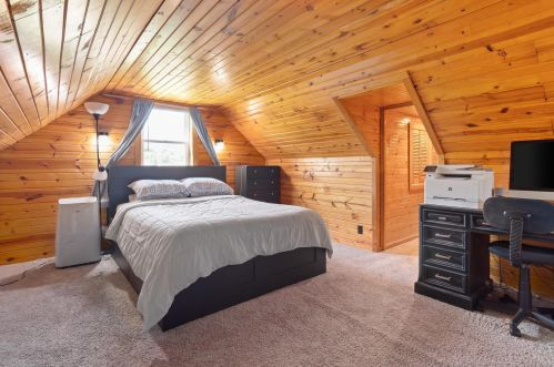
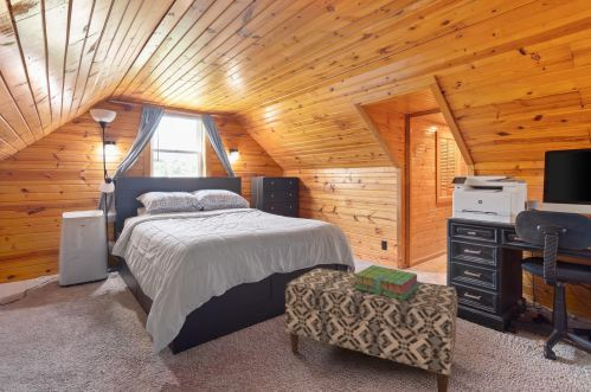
+ stack of books [353,264,419,301]
+ bench [284,266,458,392]
